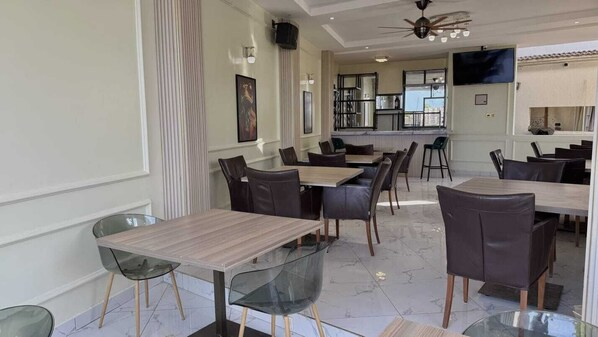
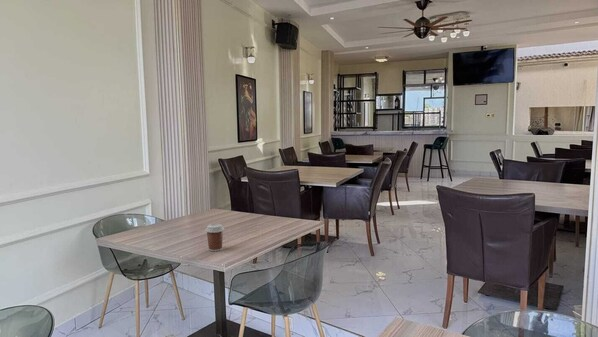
+ coffee cup [204,223,225,252]
